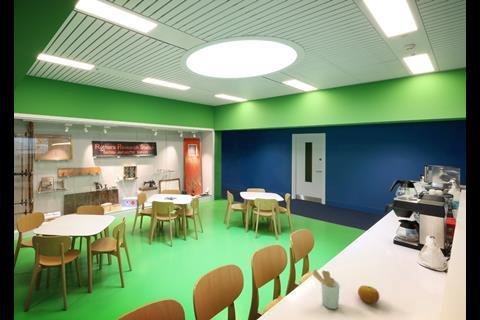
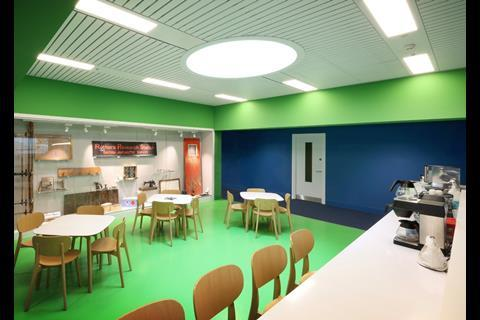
- fruit [357,284,380,304]
- utensil holder [311,269,341,310]
